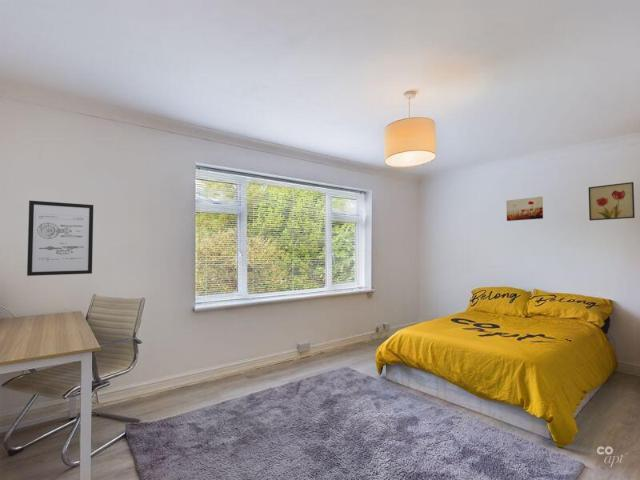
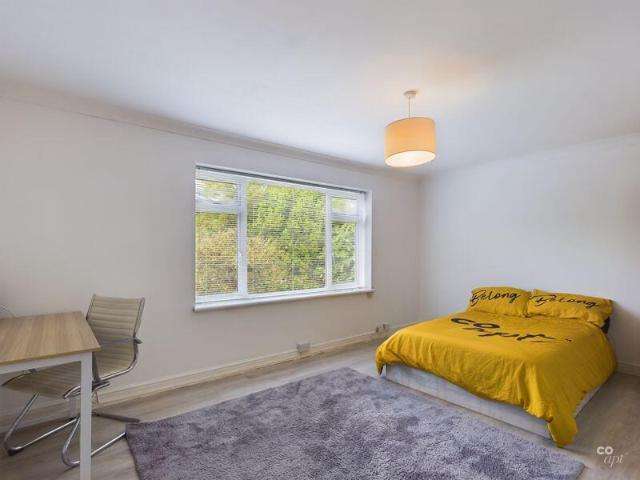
- wall art [26,199,94,277]
- wall art [588,181,636,221]
- wall art [505,196,544,222]
